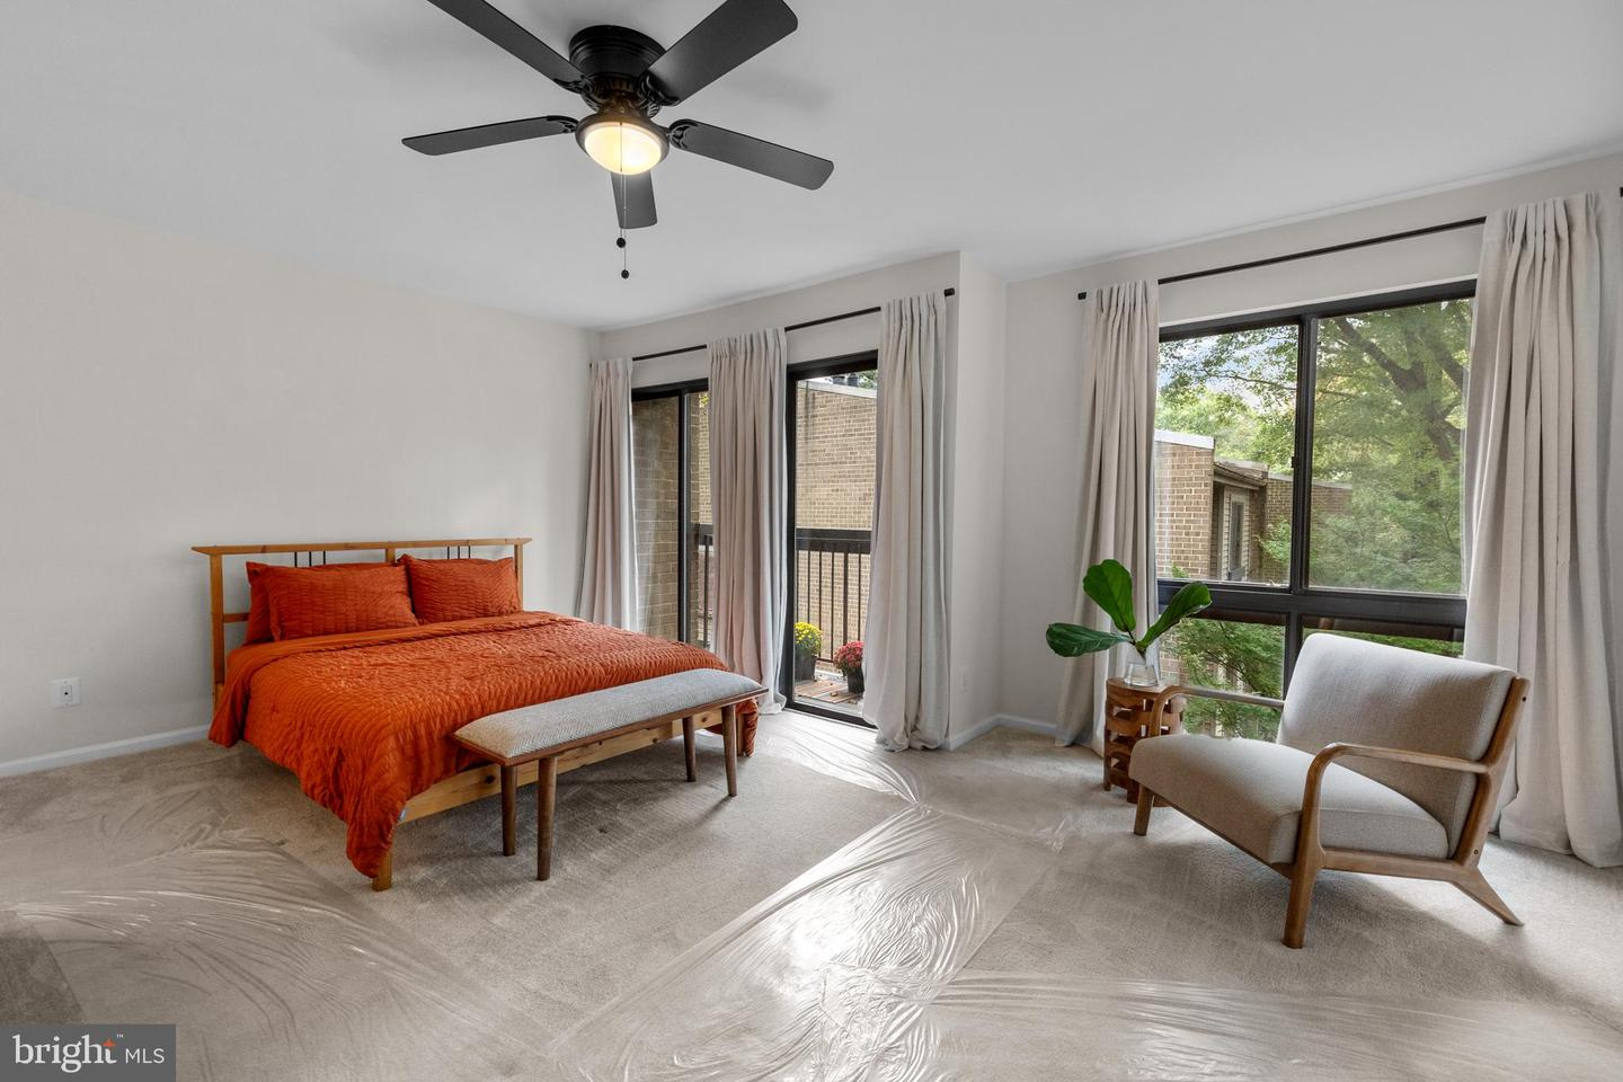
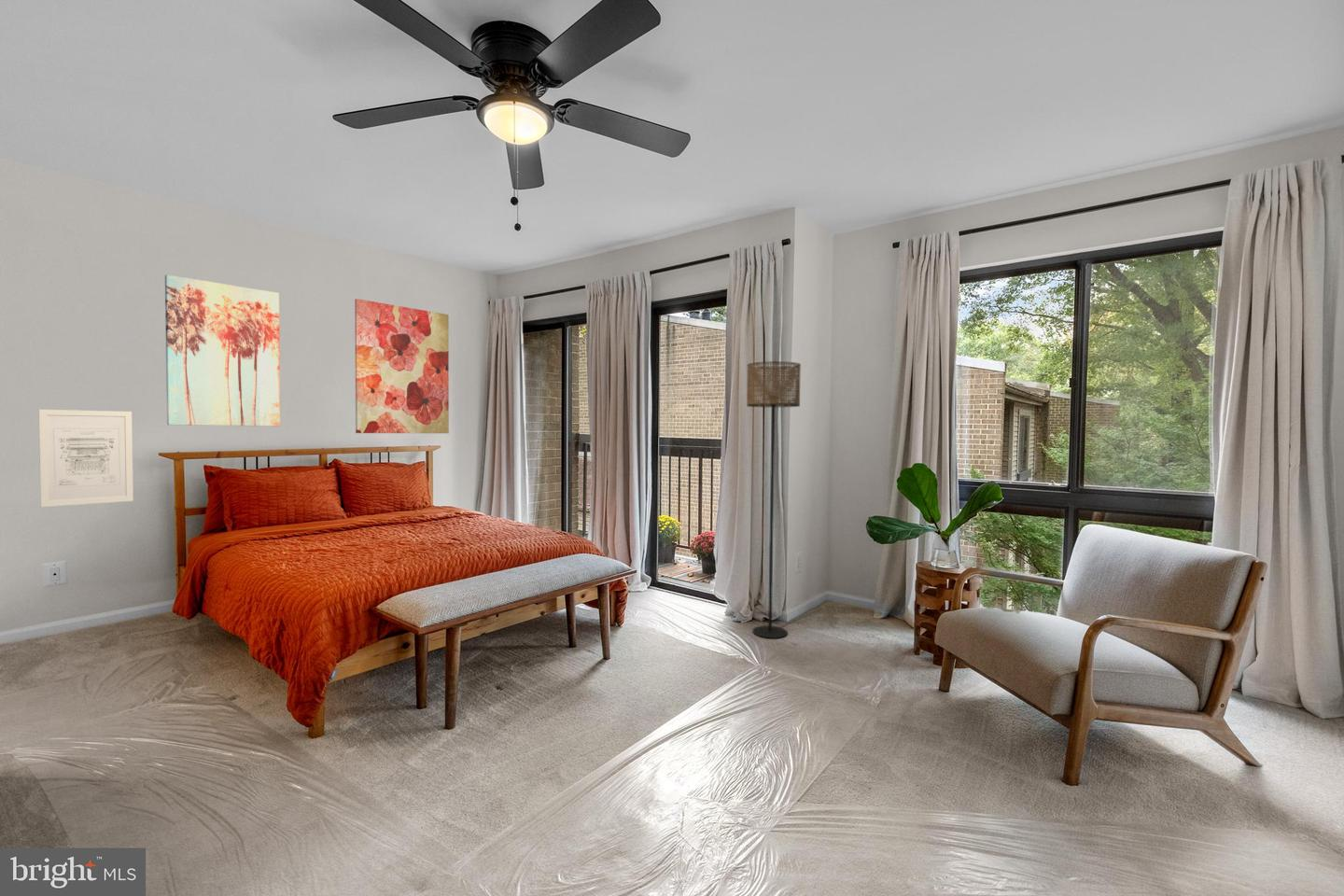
+ wall art [164,273,281,427]
+ wall art [354,298,450,434]
+ floor lamp [746,360,802,639]
+ wall art [38,409,134,508]
